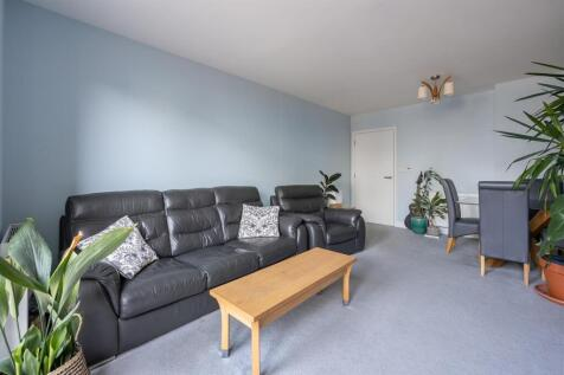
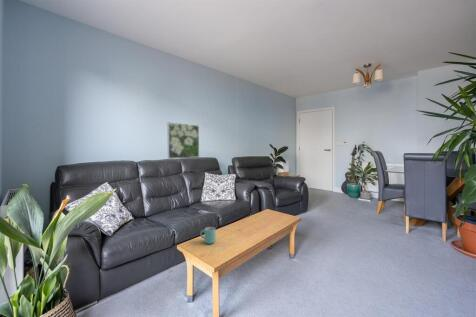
+ mug [199,226,217,245]
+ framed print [166,121,200,160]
